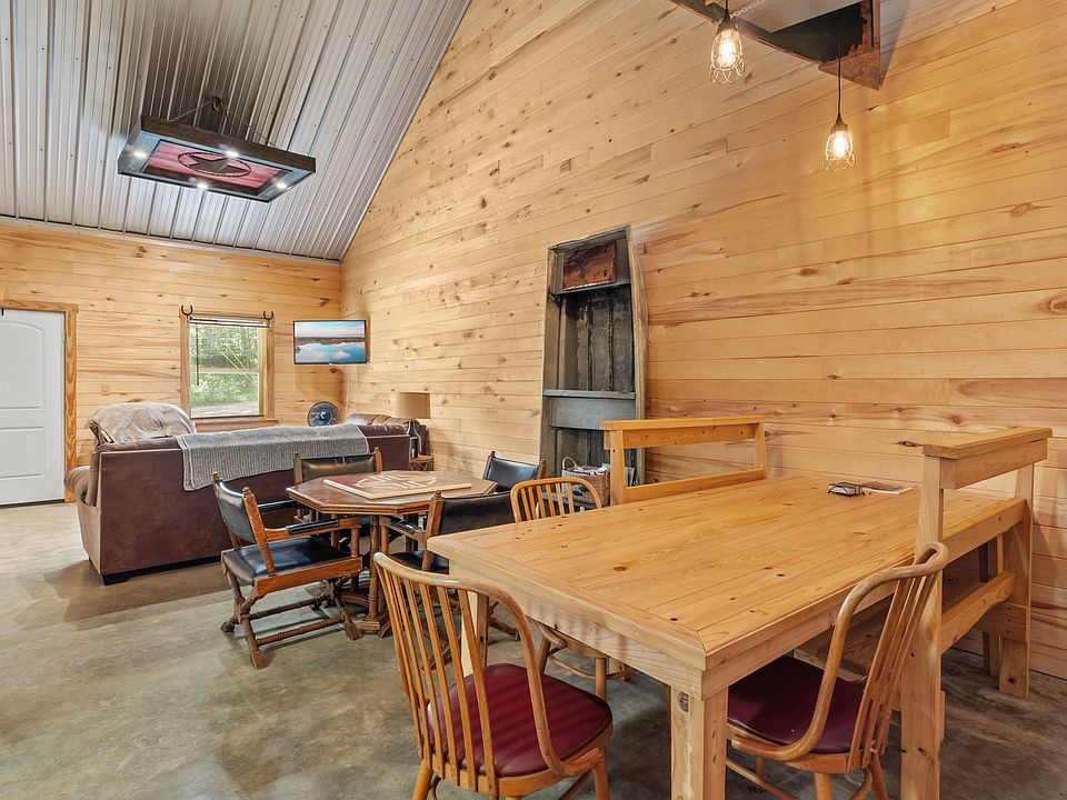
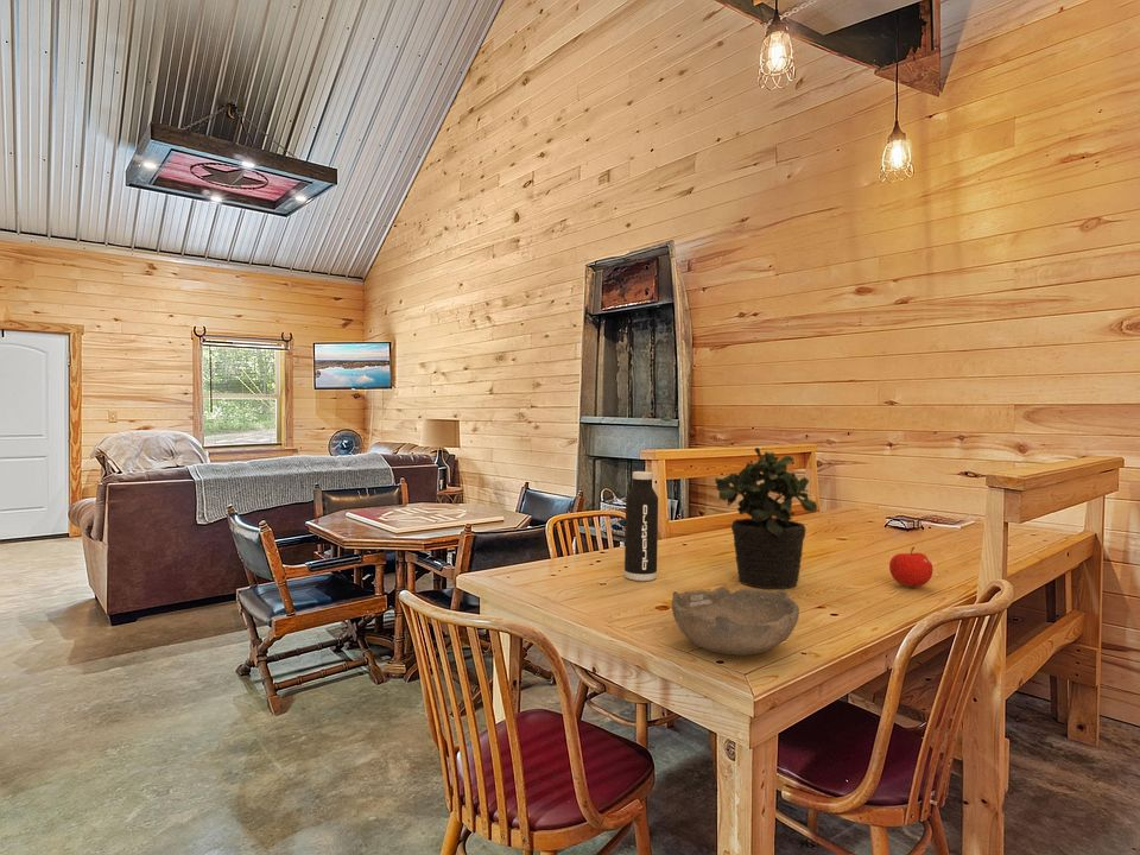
+ potted plant [714,446,818,590]
+ bowl [671,585,800,657]
+ water bottle [623,470,659,582]
+ fruit [888,546,933,588]
